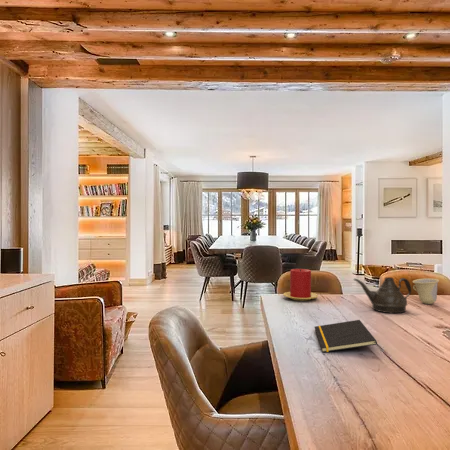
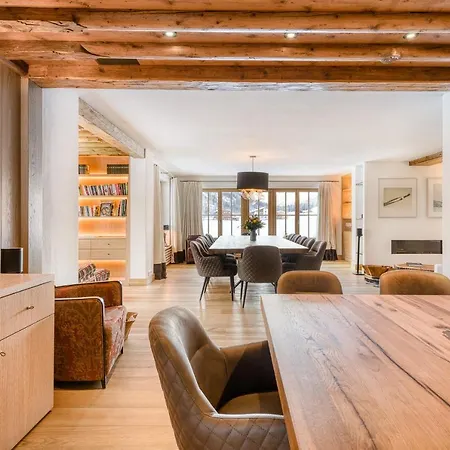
- notepad [314,319,378,353]
- teapot [353,276,412,314]
- cup [412,277,440,305]
- candle [282,268,319,302]
